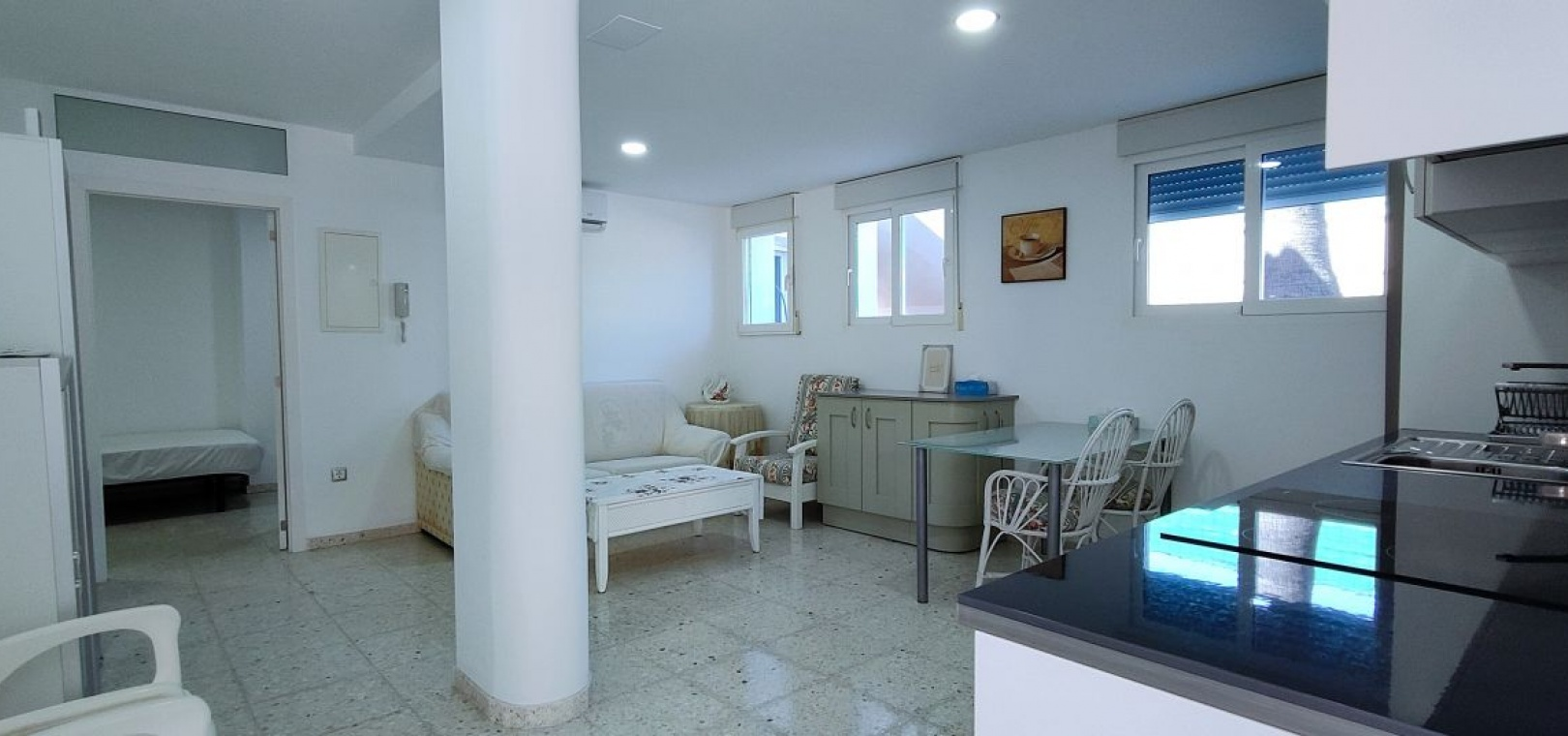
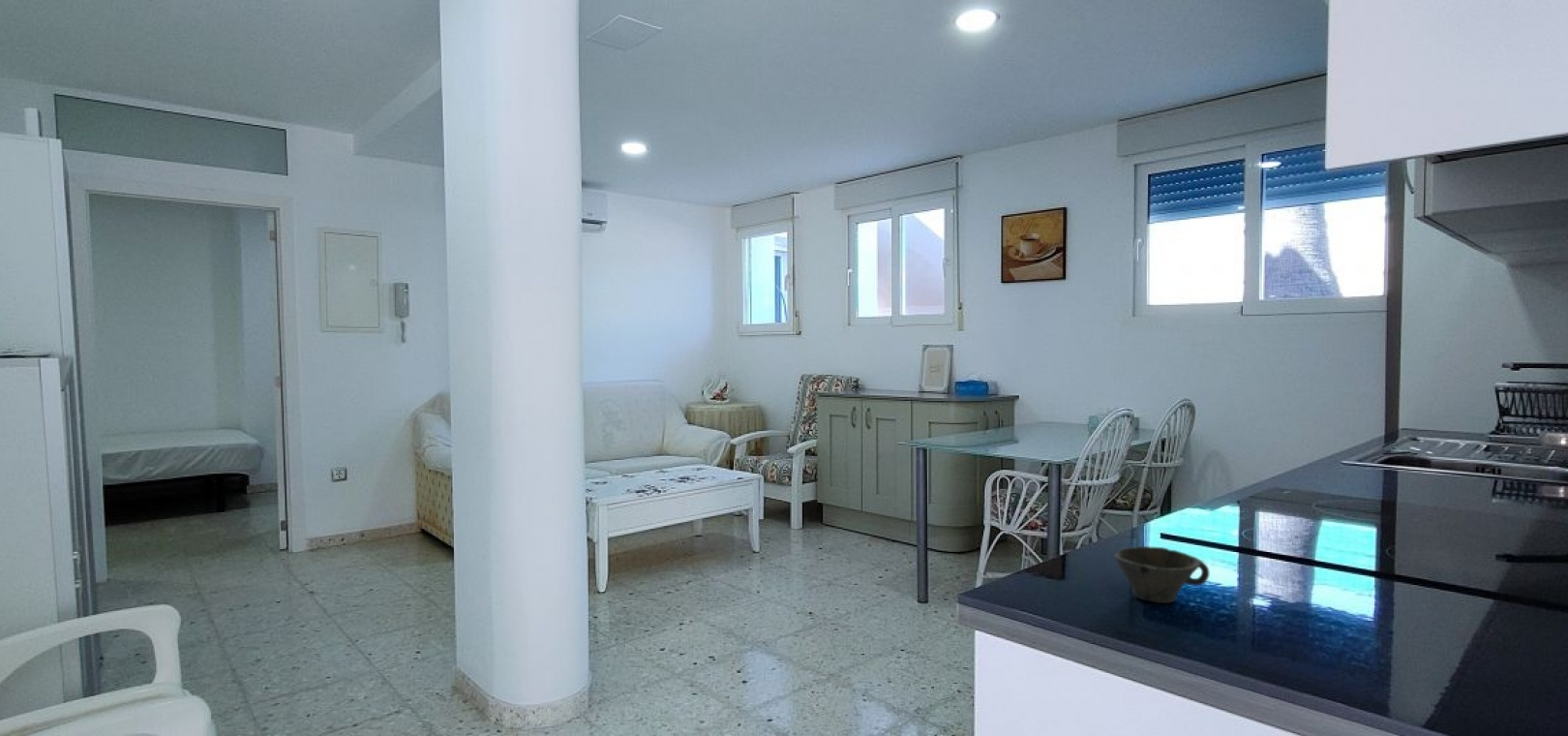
+ cup [1113,545,1210,604]
